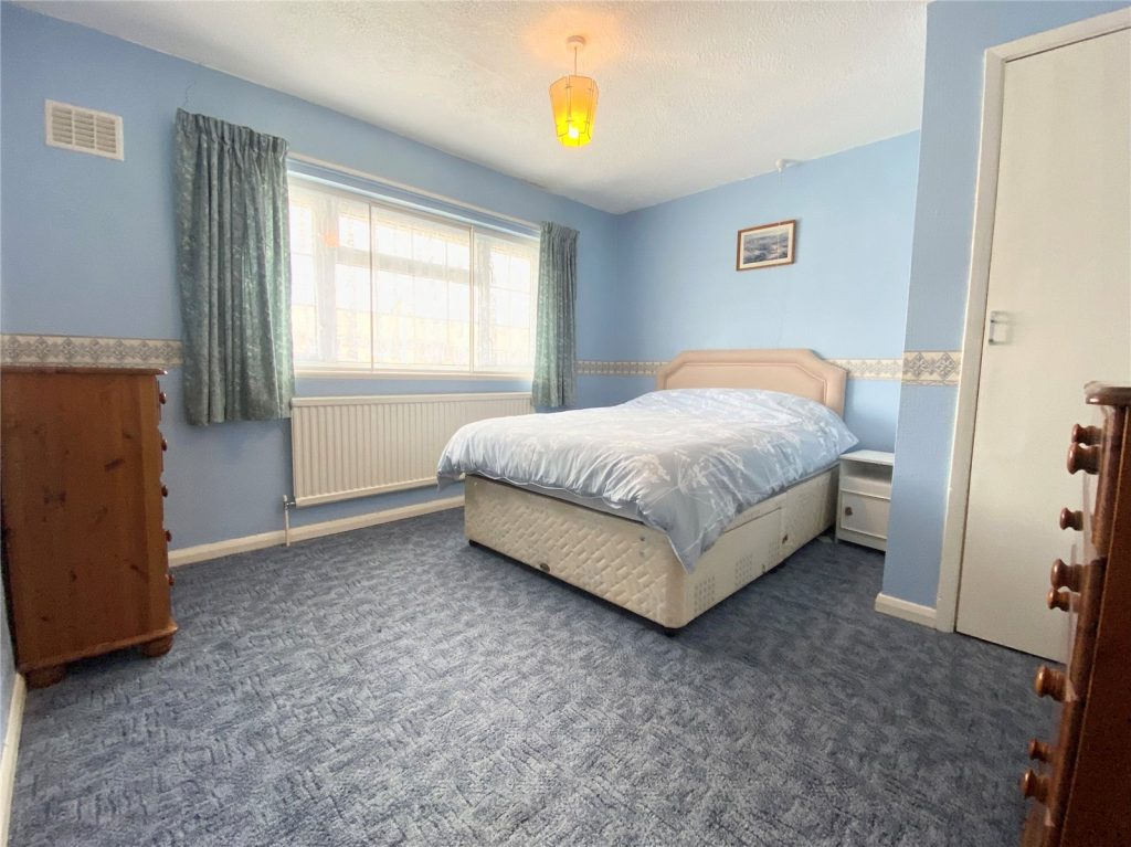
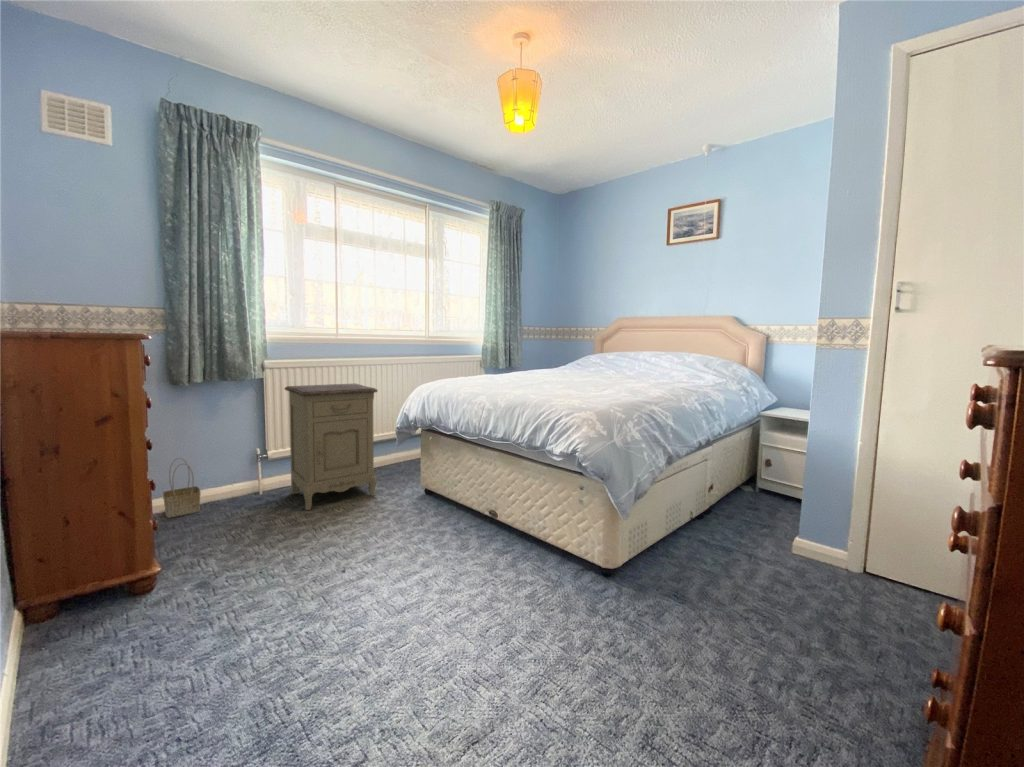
+ nightstand [283,383,379,511]
+ basket [162,457,202,519]
